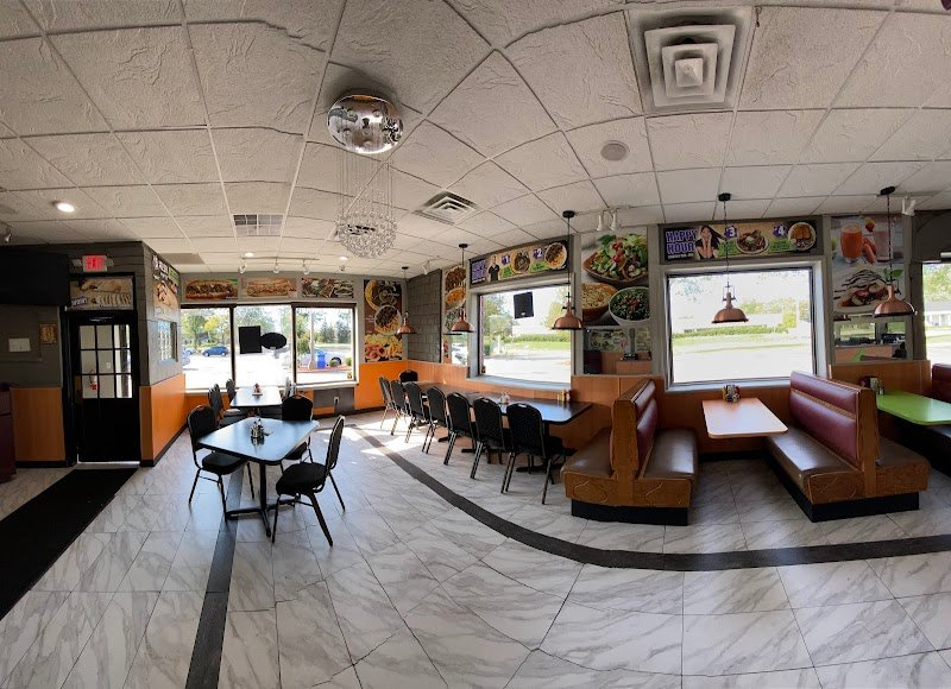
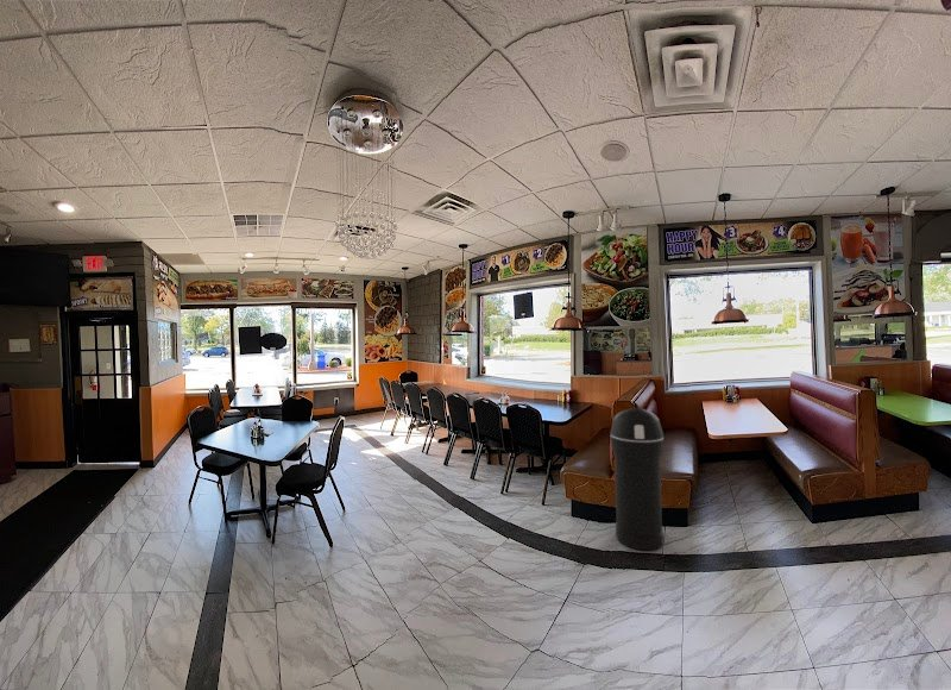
+ trash can [609,407,665,551]
